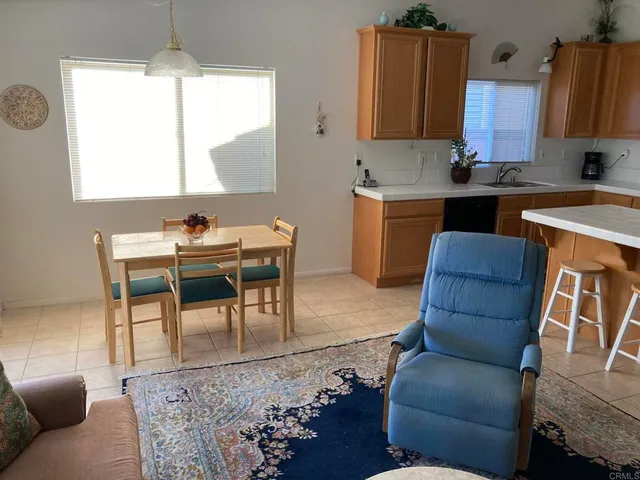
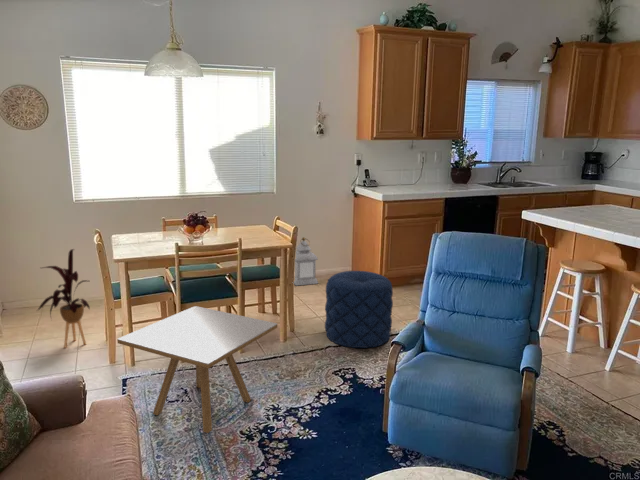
+ side table [116,305,278,434]
+ pouf [324,270,394,349]
+ house plant [36,248,91,349]
+ lantern [293,236,319,287]
